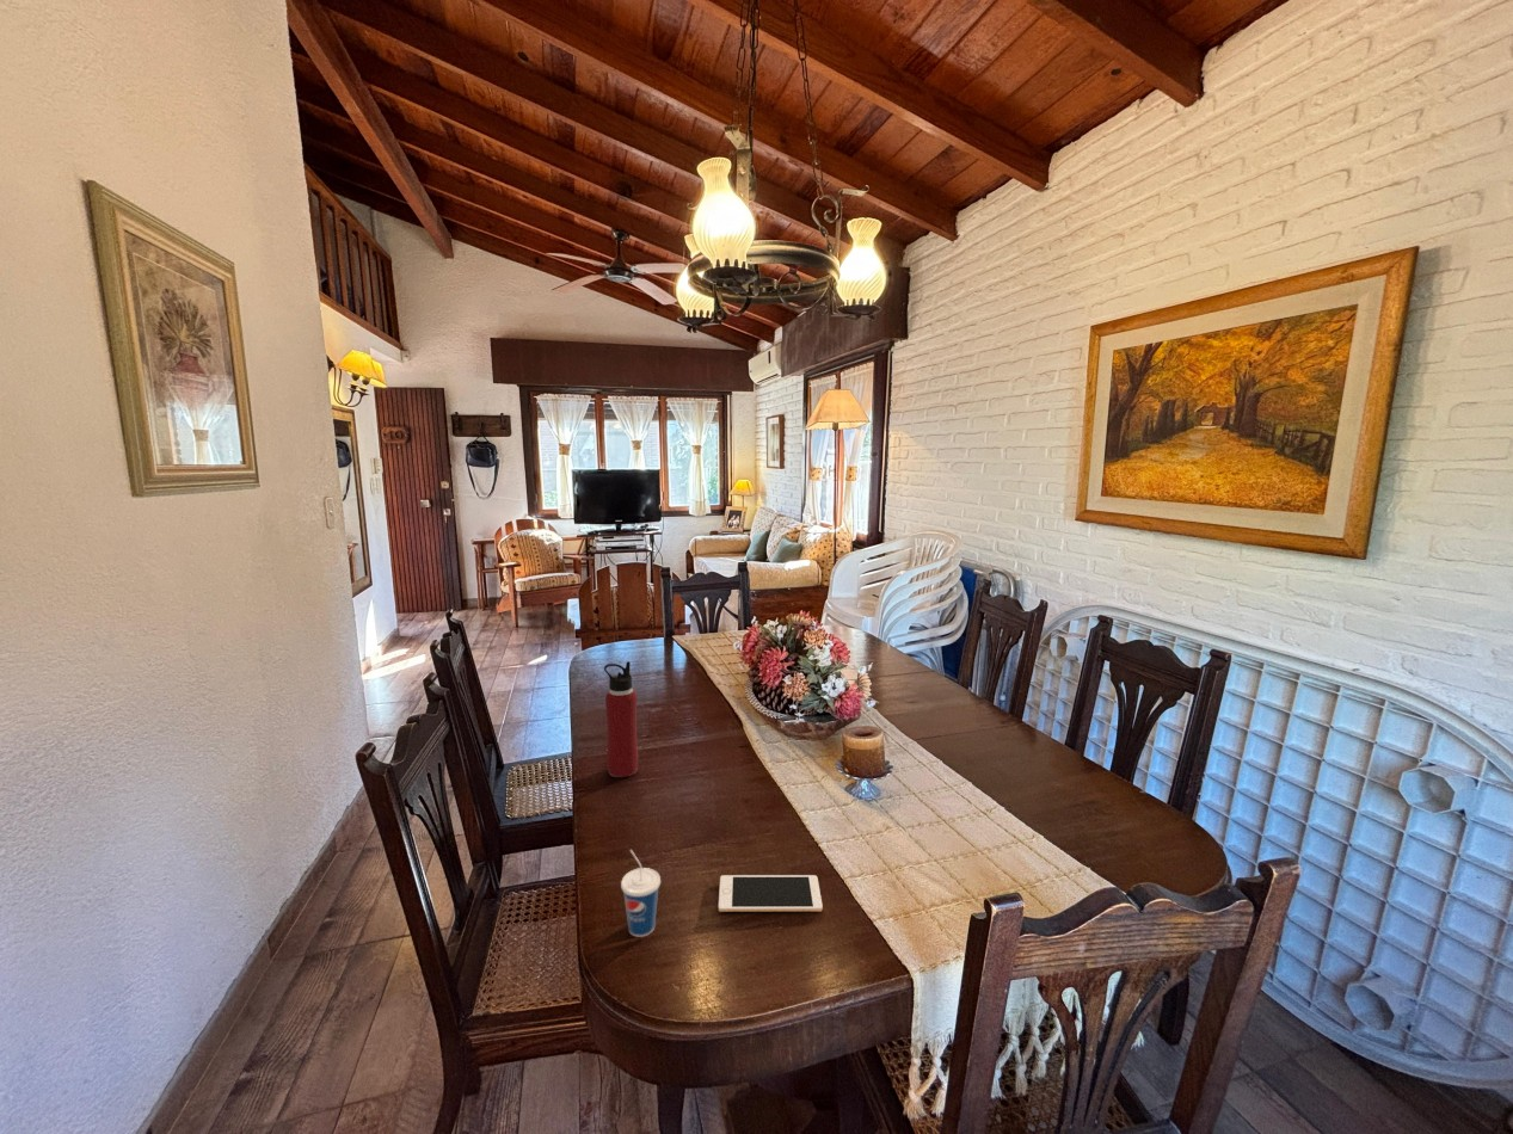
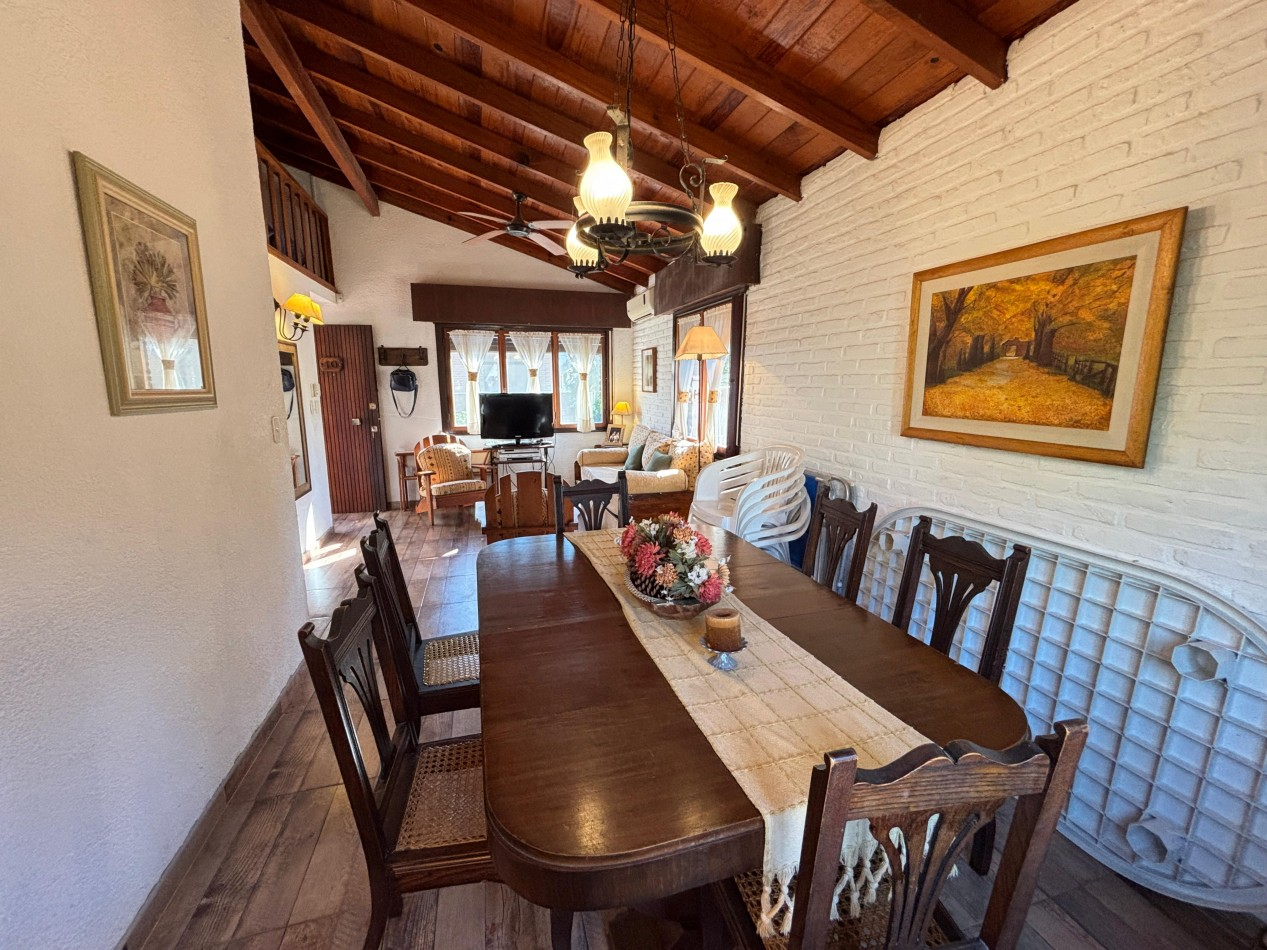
- cell phone [718,874,824,913]
- water bottle [603,660,639,778]
- cup [620,849,662,938]
